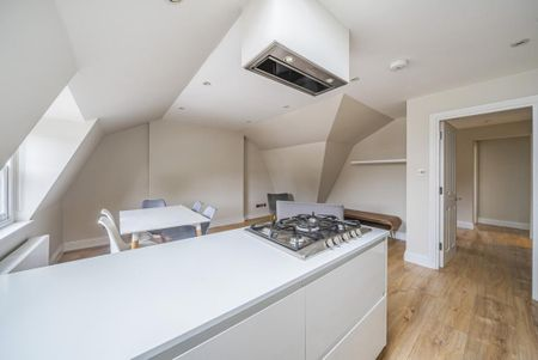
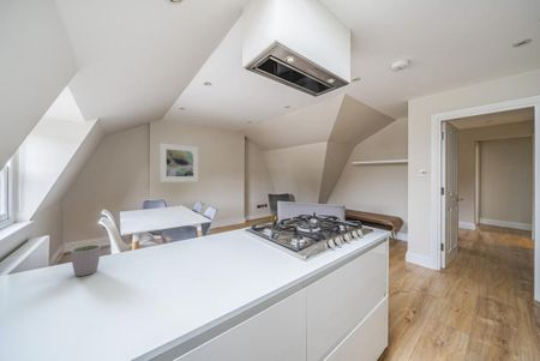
+ mug [70,243,102,277]
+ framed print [158,142,199,183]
